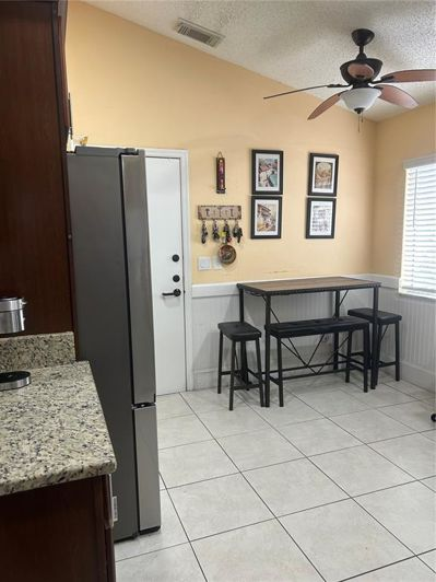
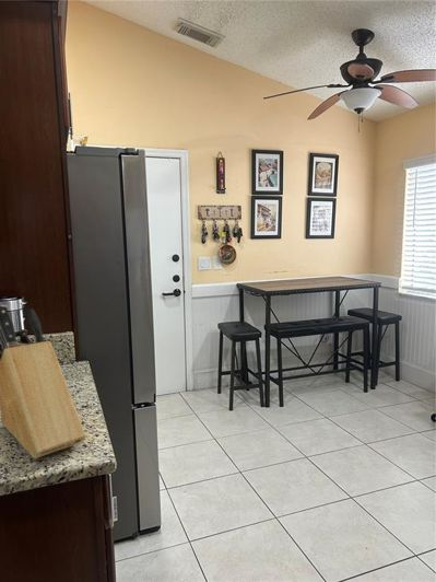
+ knife block [0,304,87,461]
